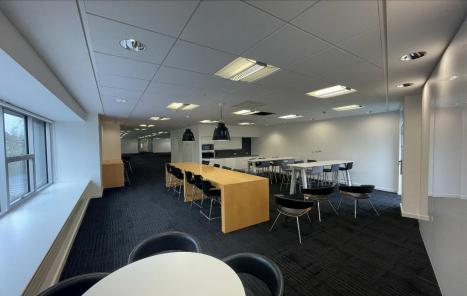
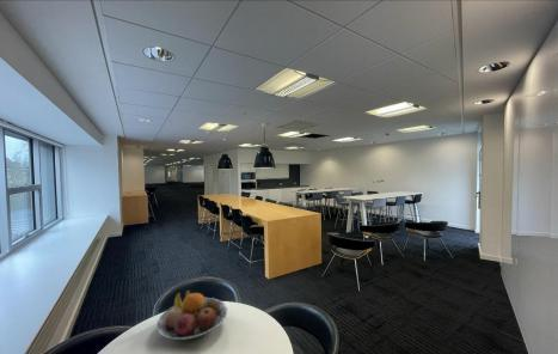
+ fruit bowl [155,289,228,341]
